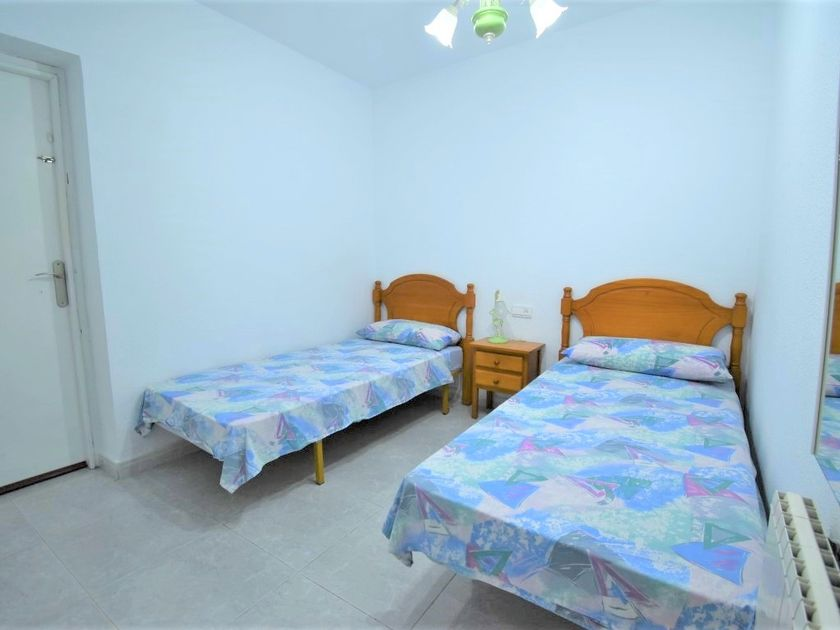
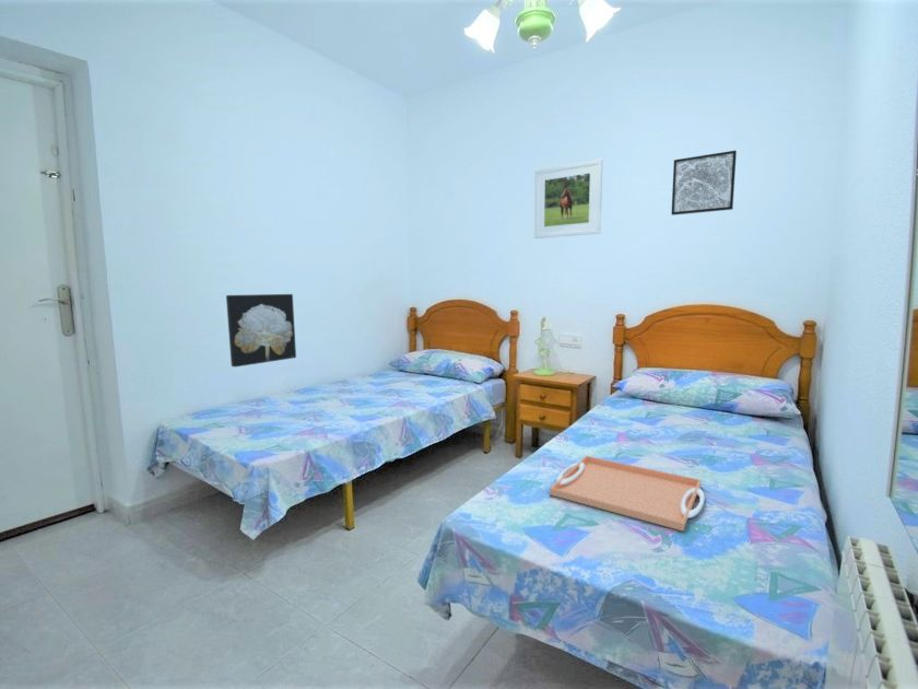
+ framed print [533,159,603,240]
+ wall art [225,293,297,369]
+ serving tray [549,455,706,533]
+ wall art [671,150,738,217]
